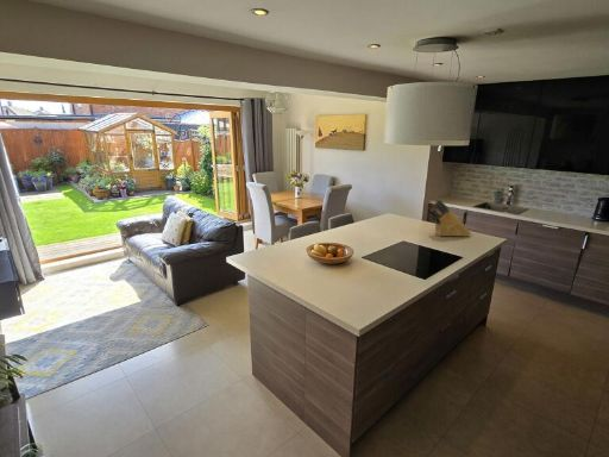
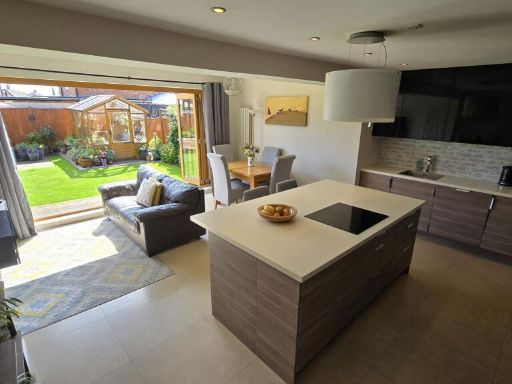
- knife block [426,198,472,238]
